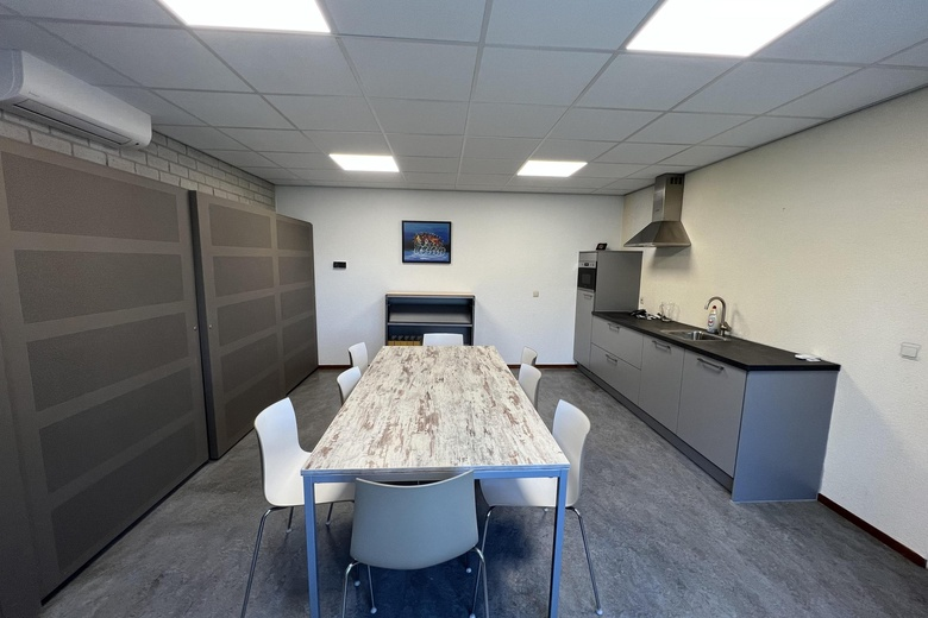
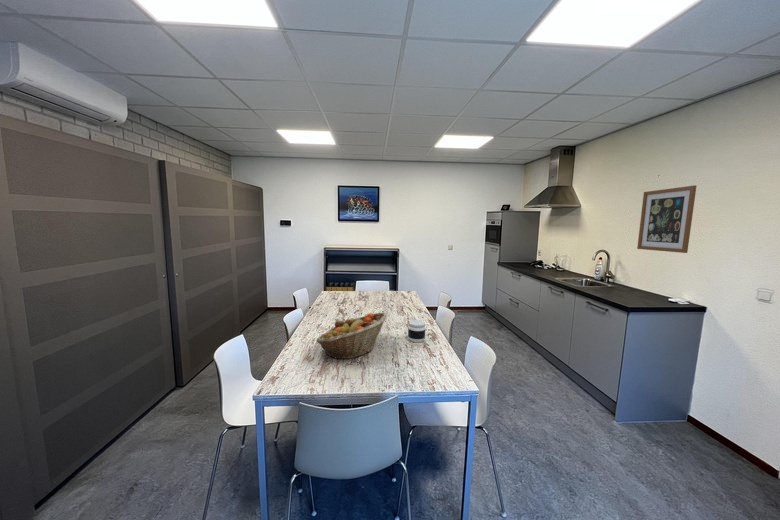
+ fruit basket [315,312,388,360]
+ wall art [636,184,697,254]
+ jar [407,319,426,343]
